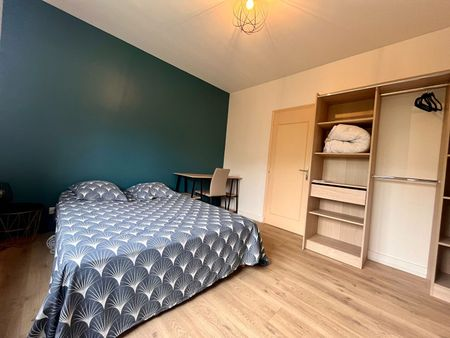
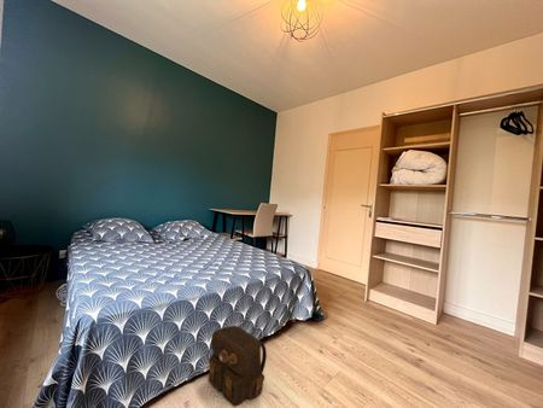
+ backpack [208,325,268,408]
